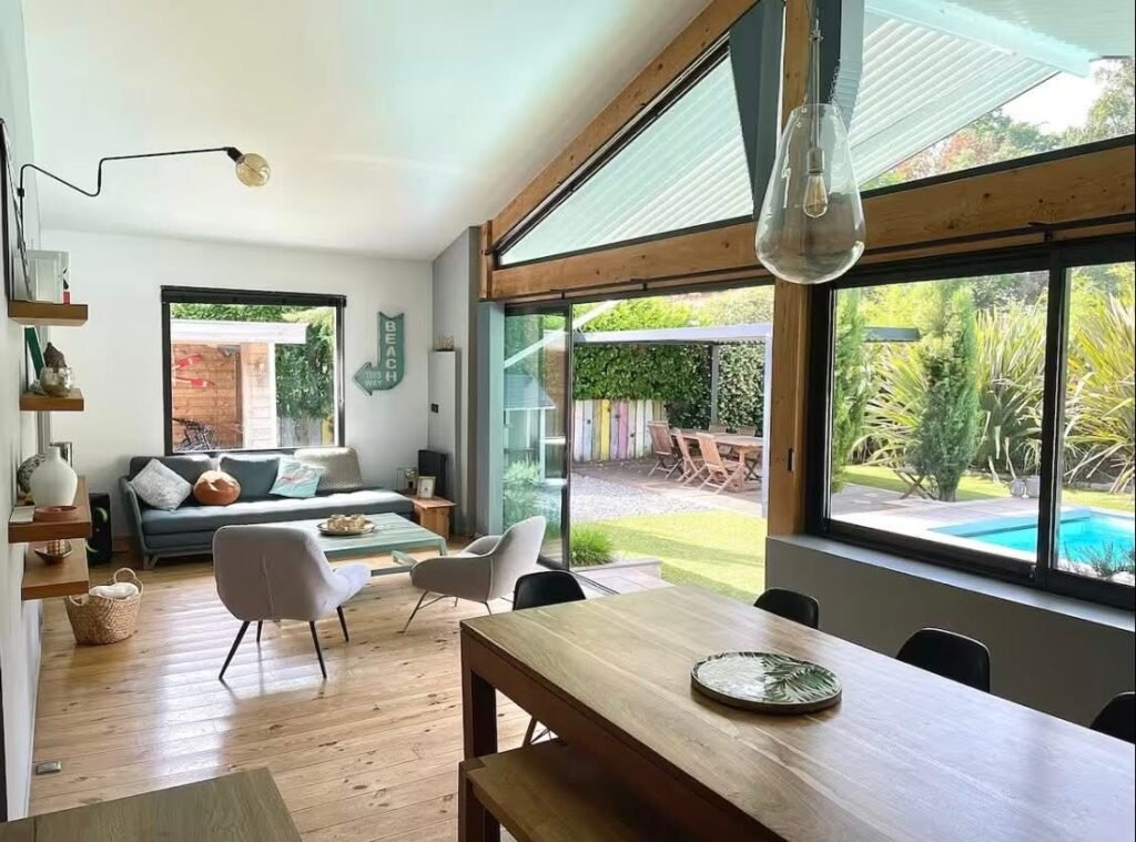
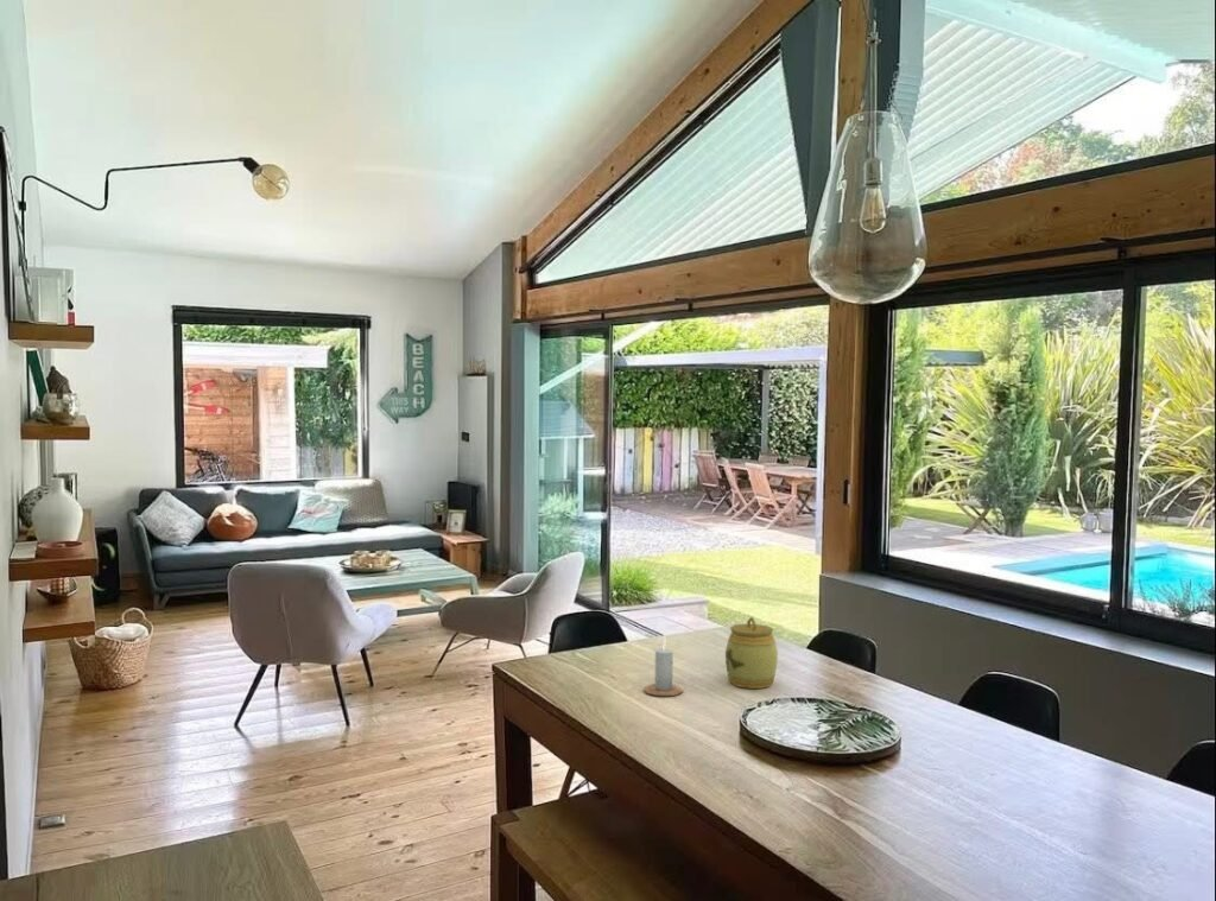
+ jar [724,616,779,690]
+ candle [642,636,684,697]
